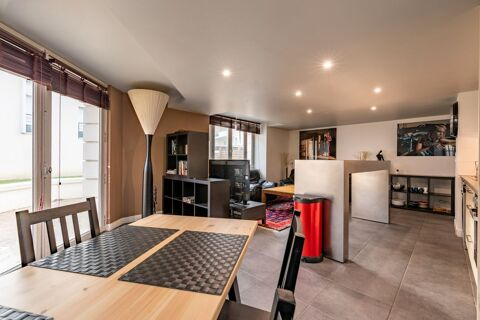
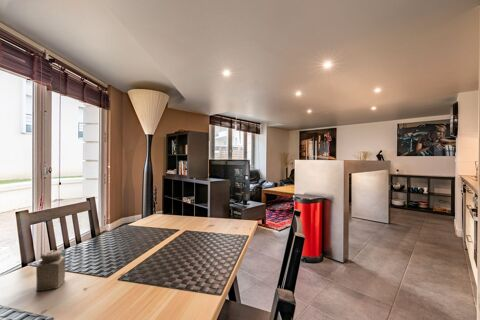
+ salt shaker [35,249,66,293]
